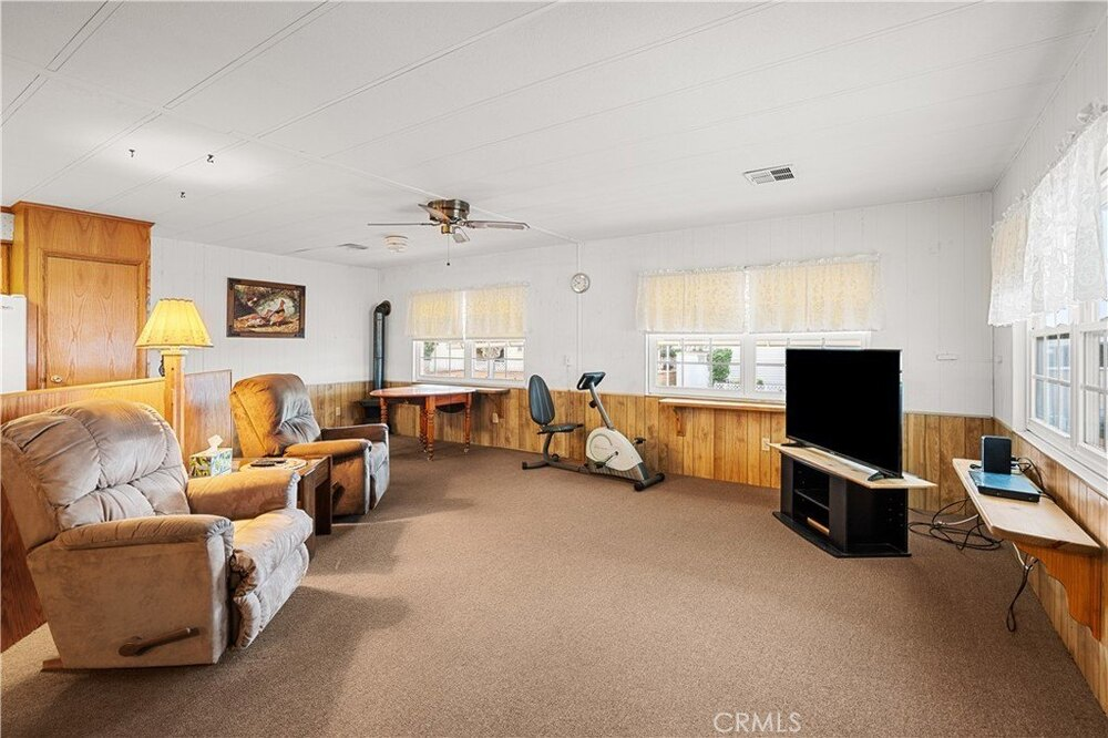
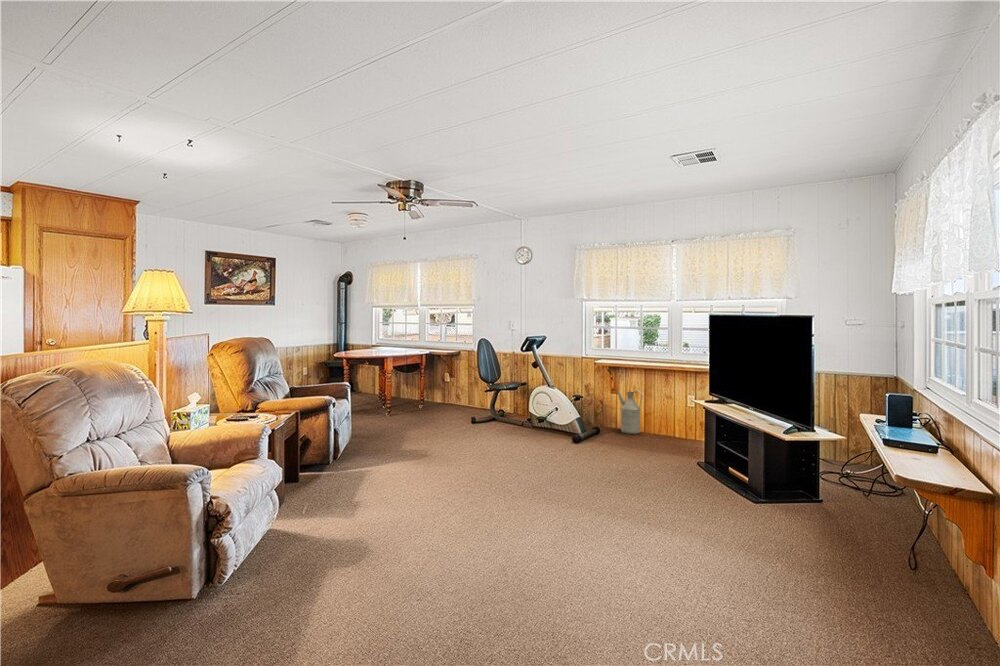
+ watering can [616,389,643,435]
